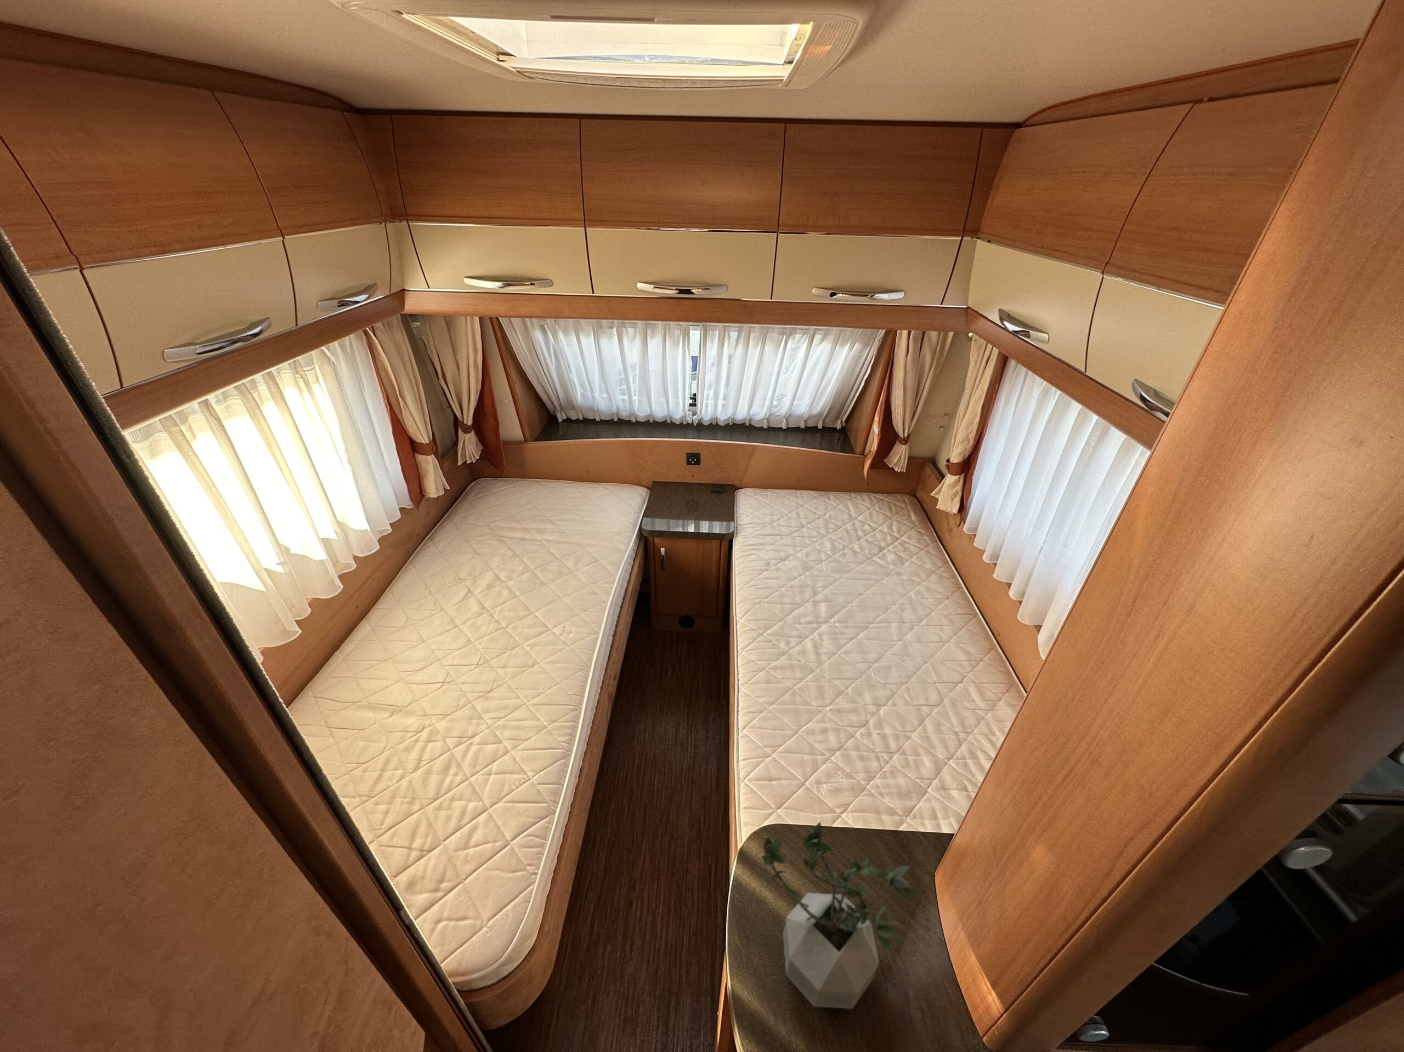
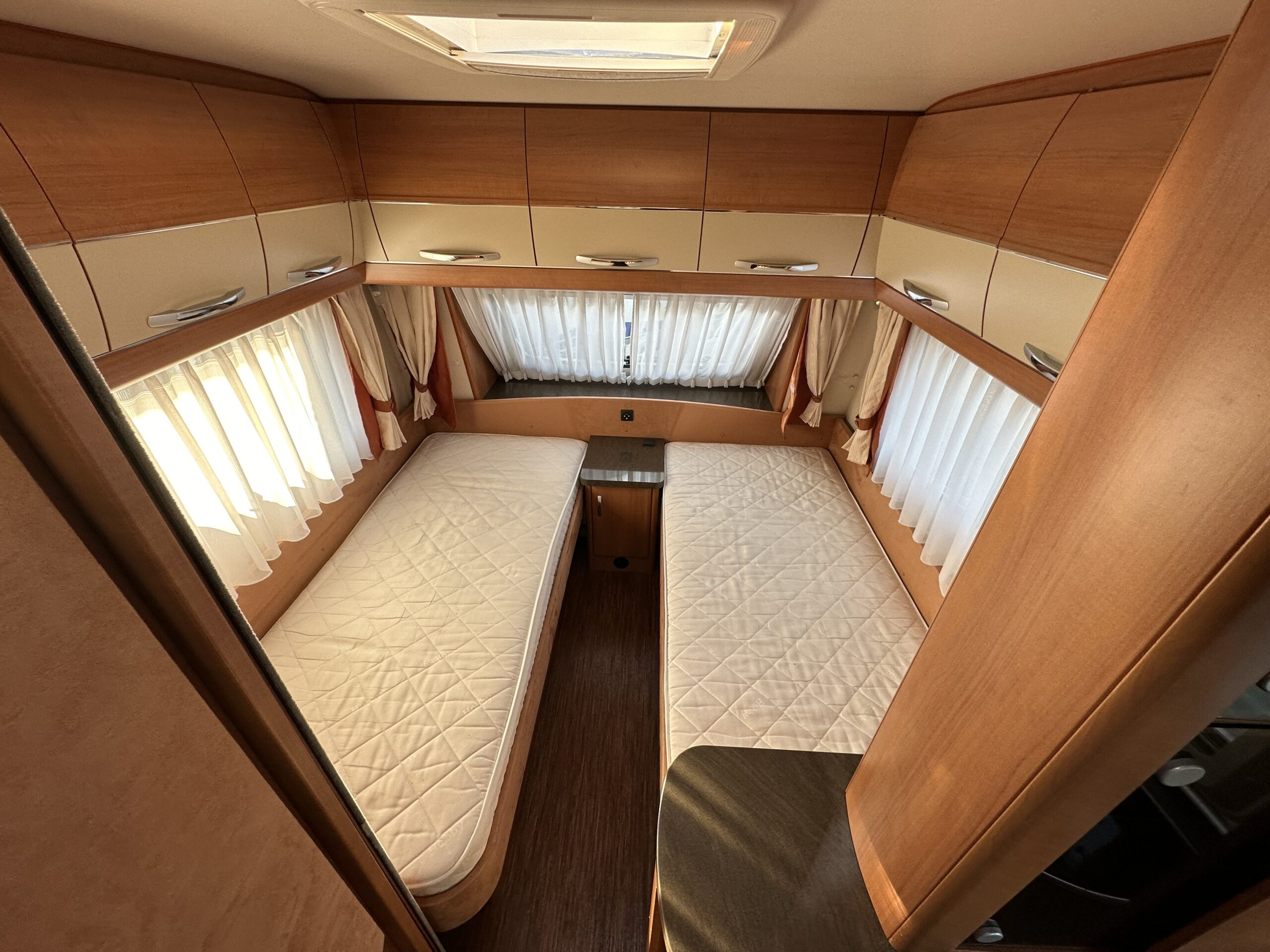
- potted plant [761,821,918,1009]
